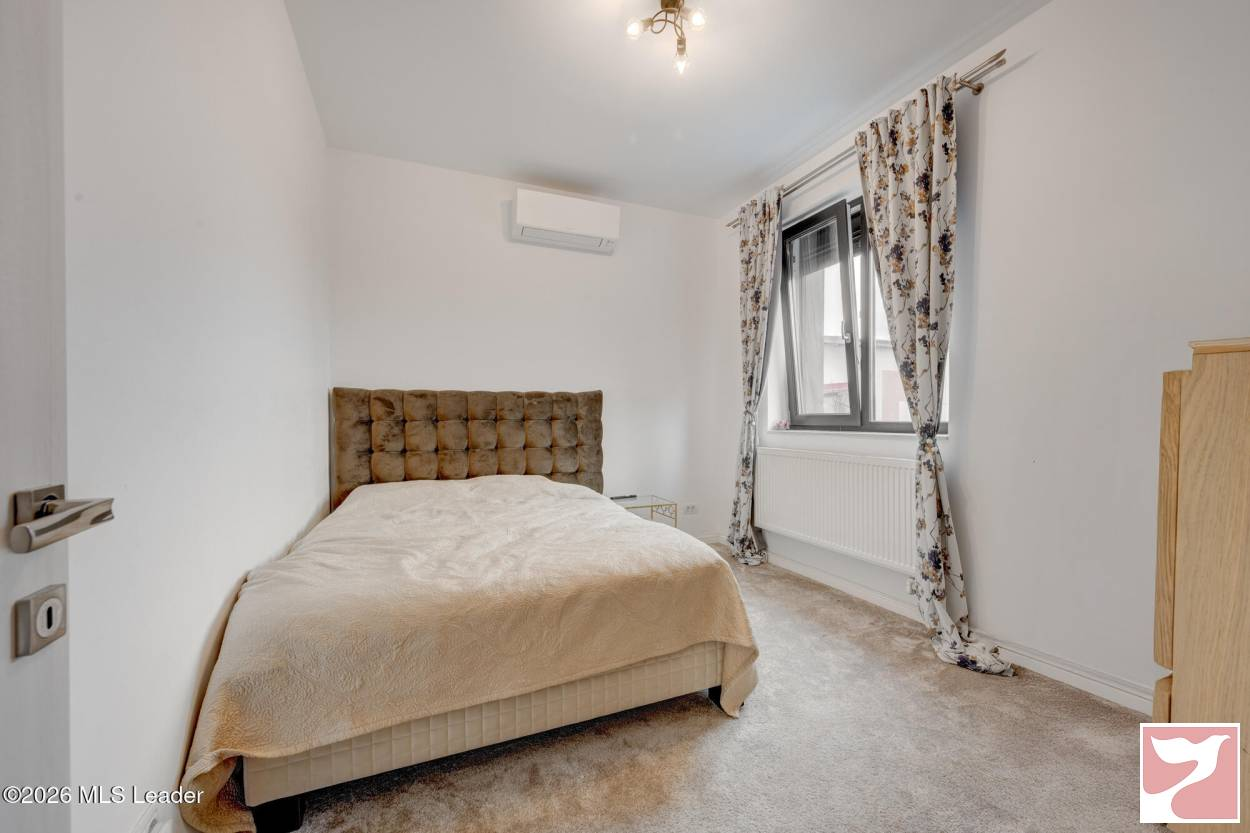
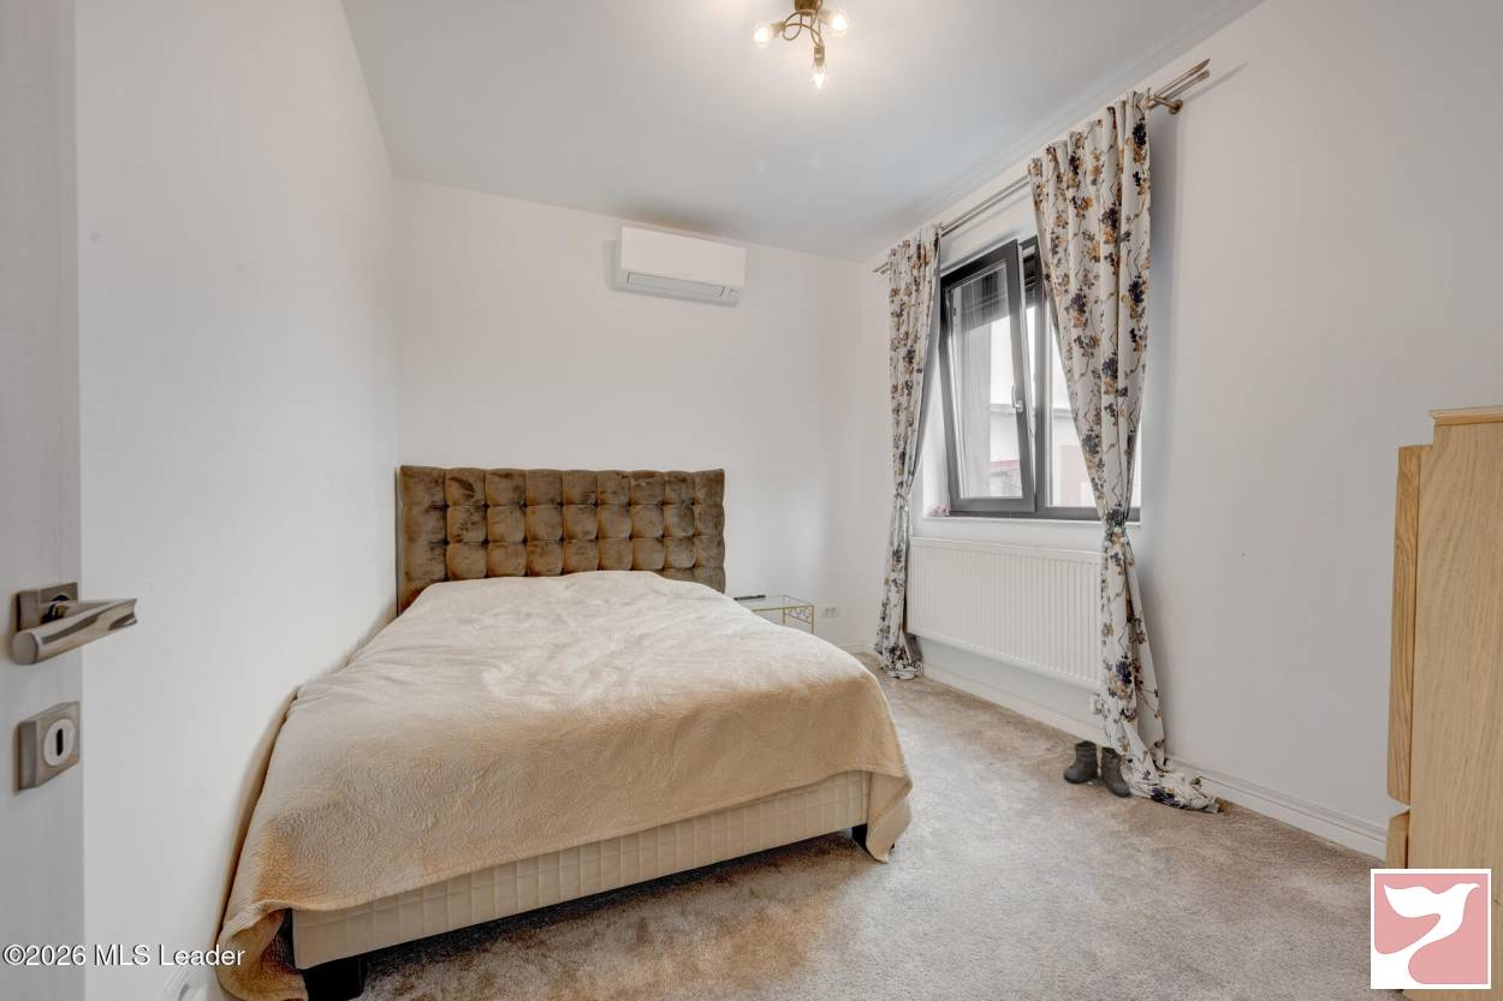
+ boots [1062,739,1134,798]
